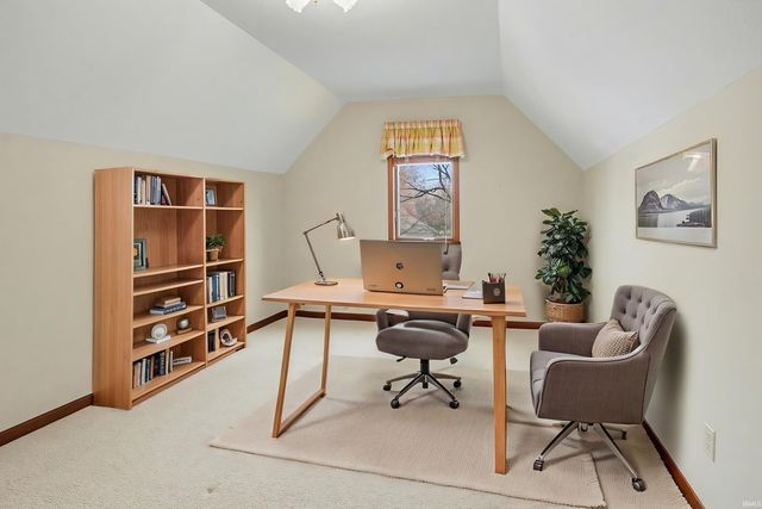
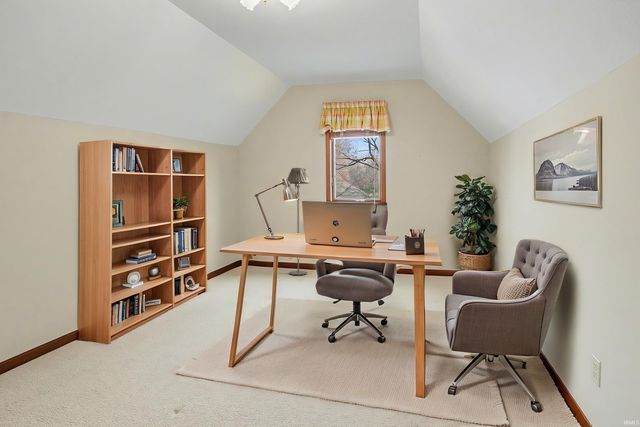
+ floor lamp [286,167,311,276]
